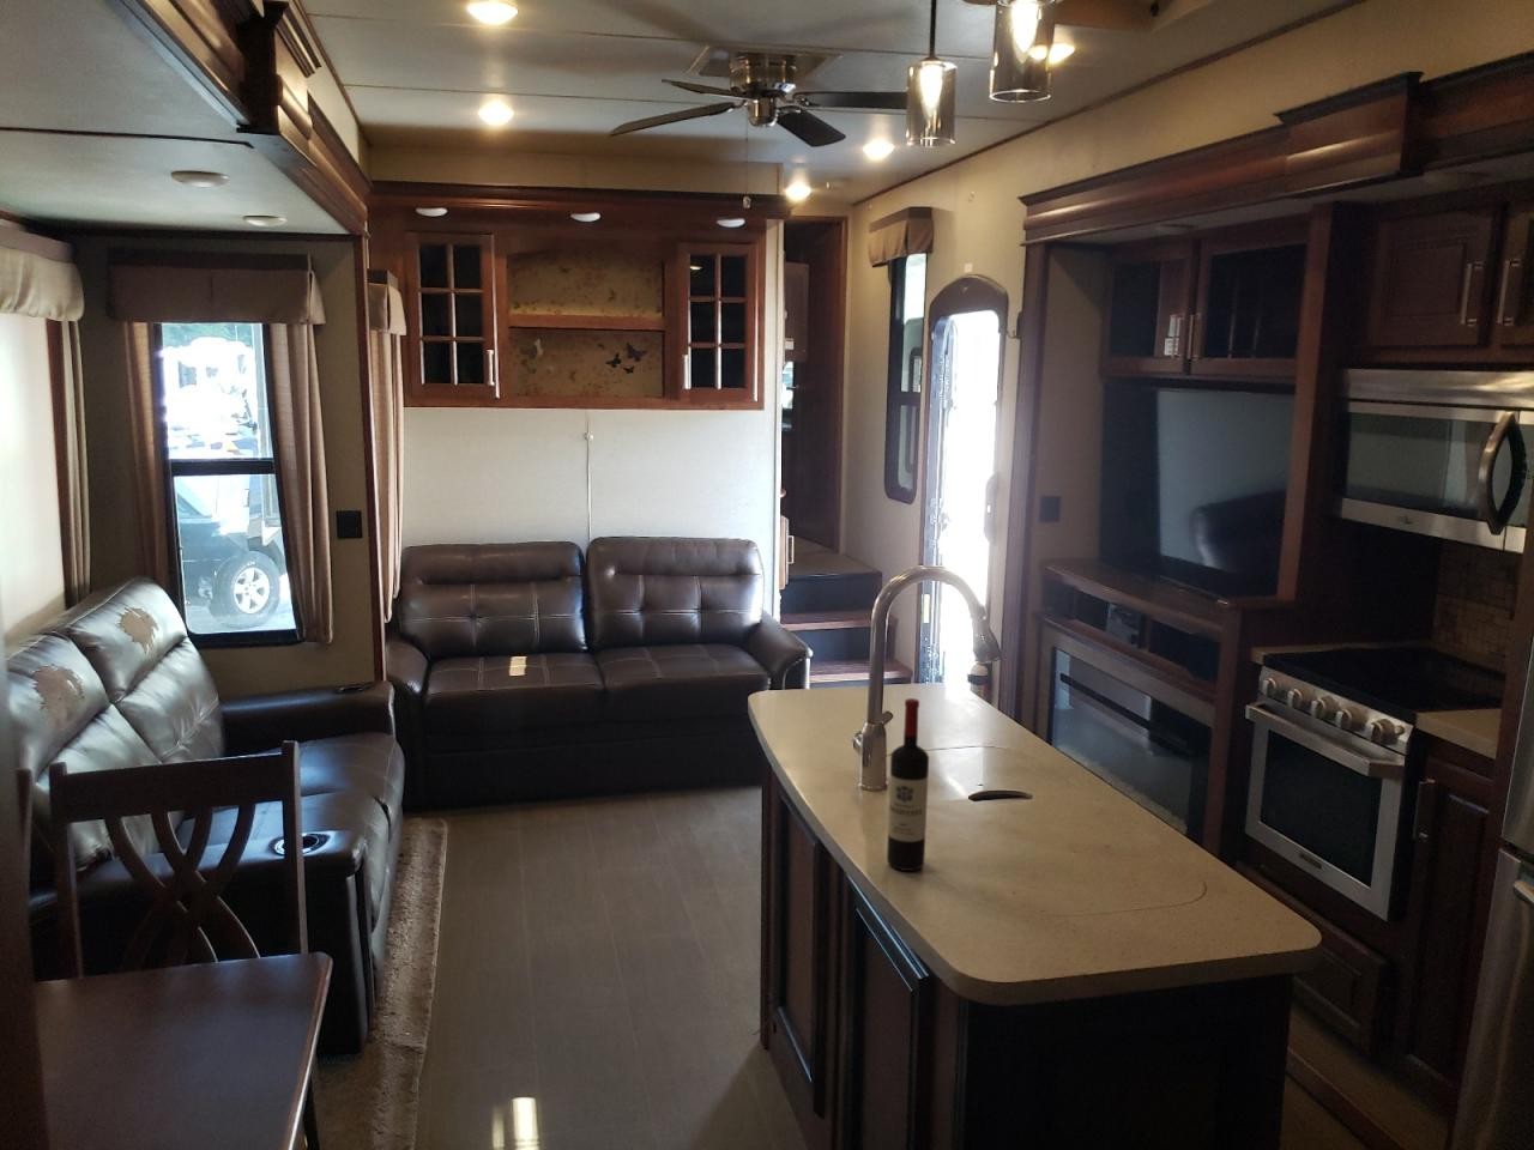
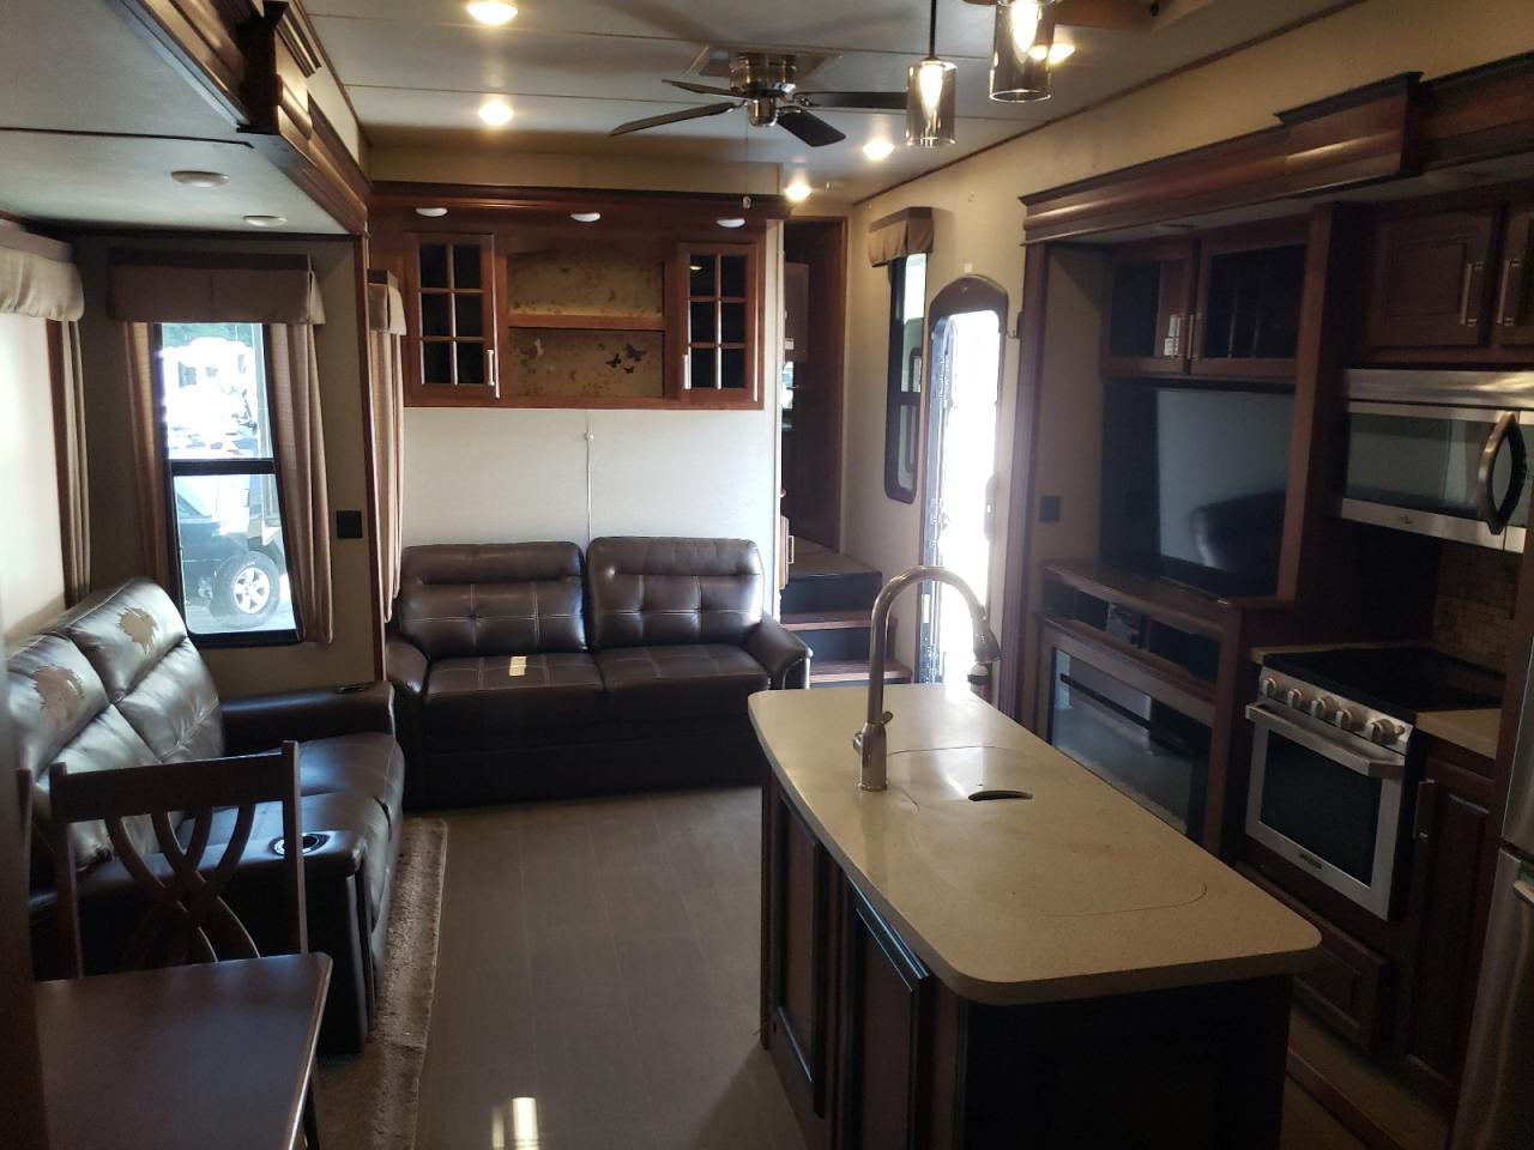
- wine bottle [885,697,930,872]
